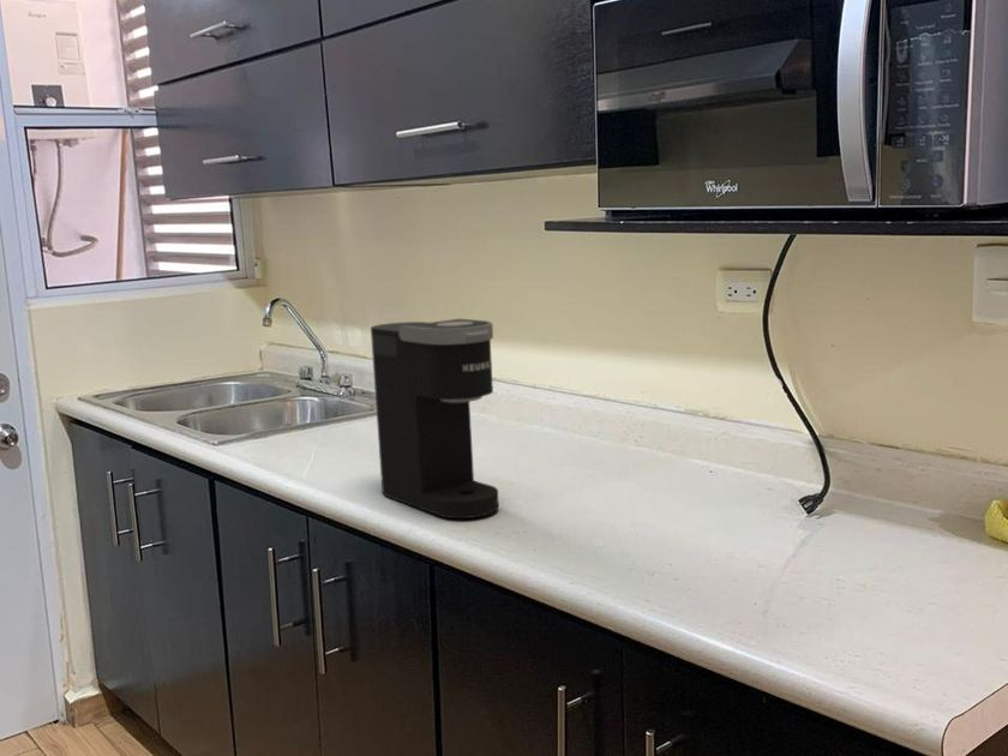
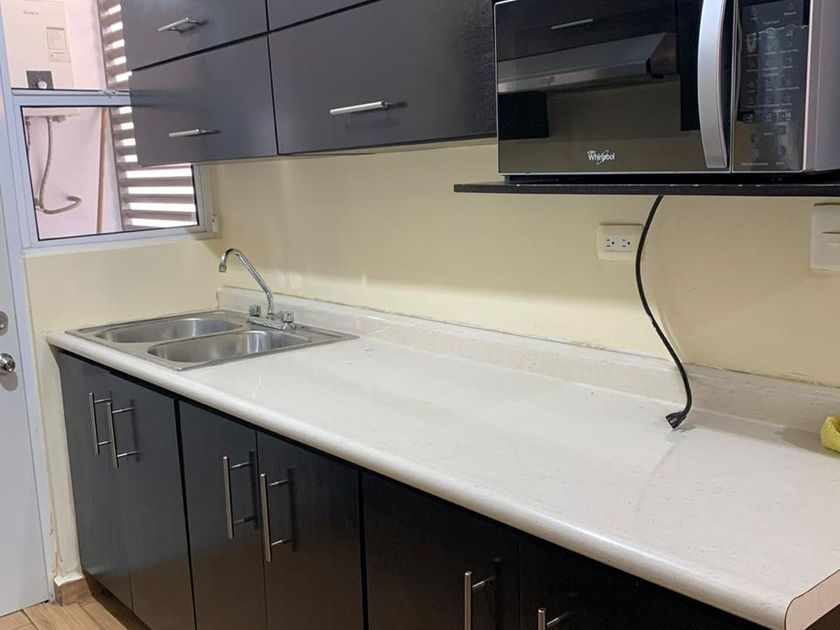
- coffee maker [370,318,500,520]
